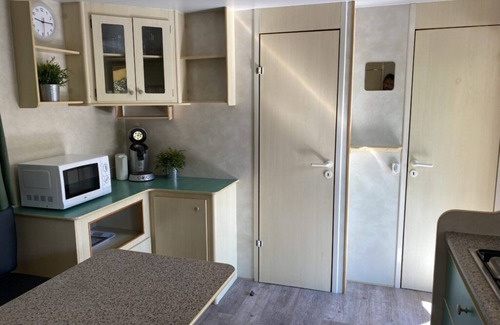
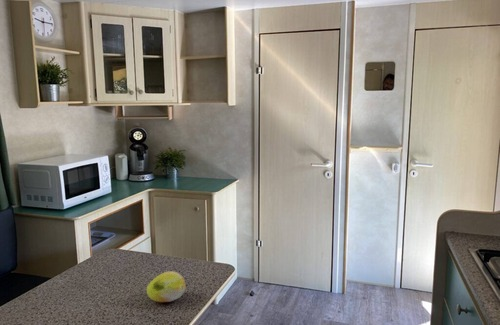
+ fruit [146,270,187,303]
